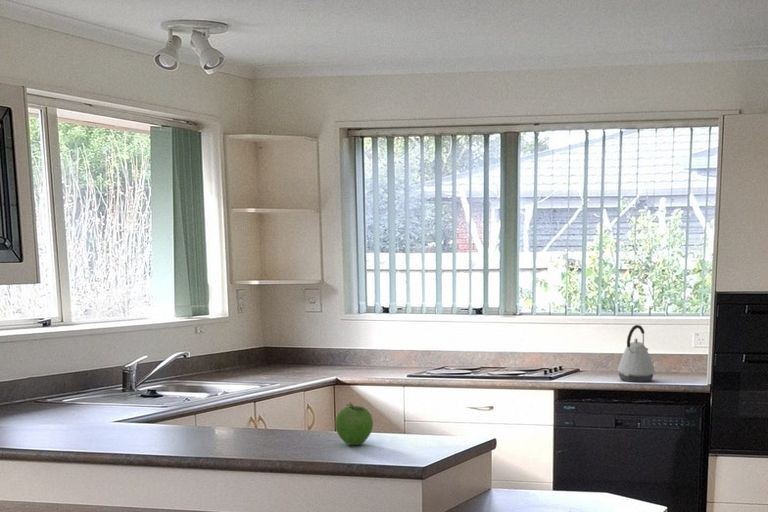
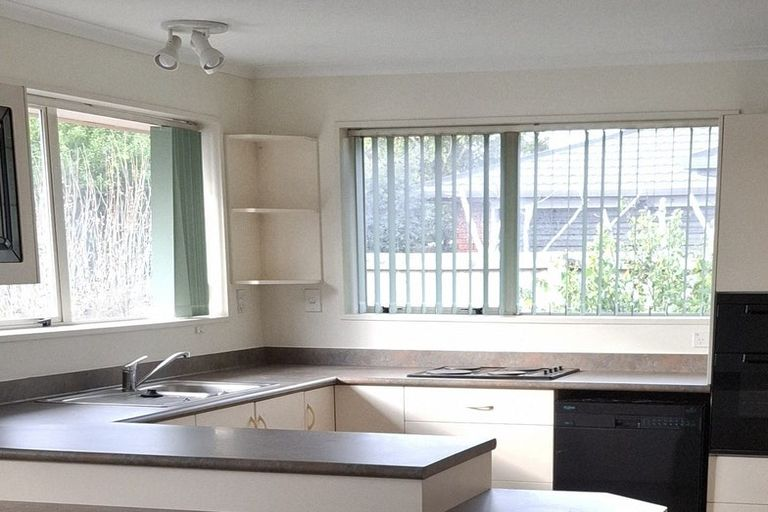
- fruit [334,402,374,446]
- kettle [617,324,655,383]
